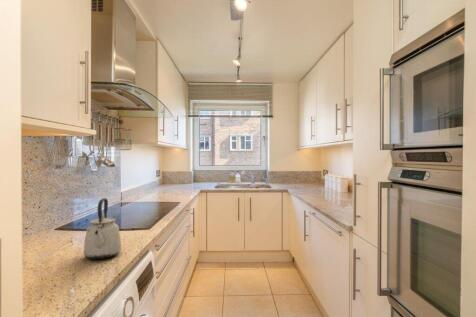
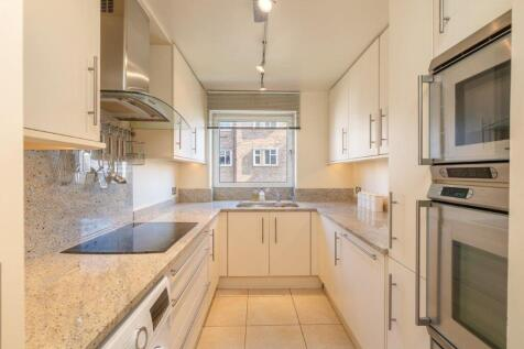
- kettle [83,197,122,260]
